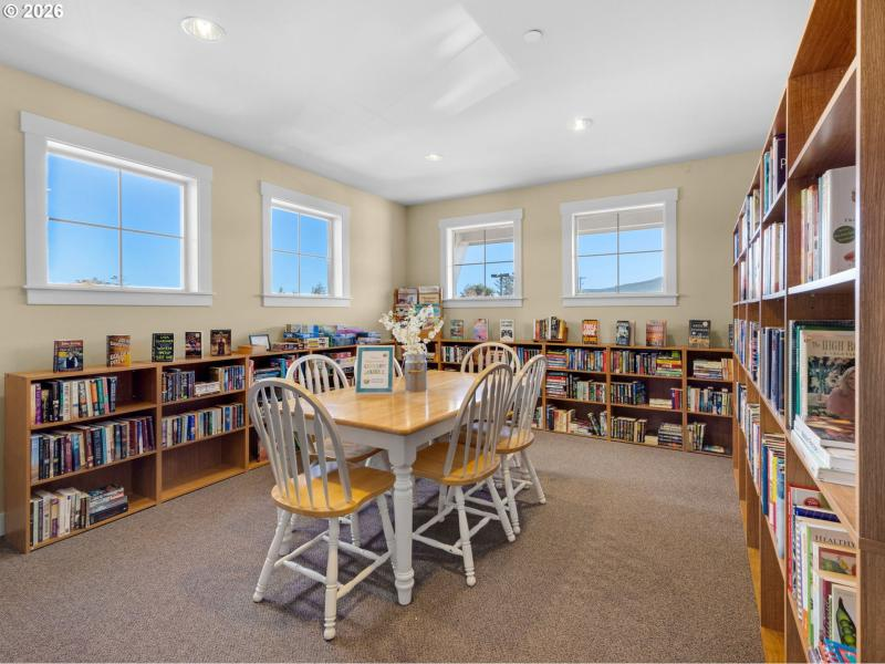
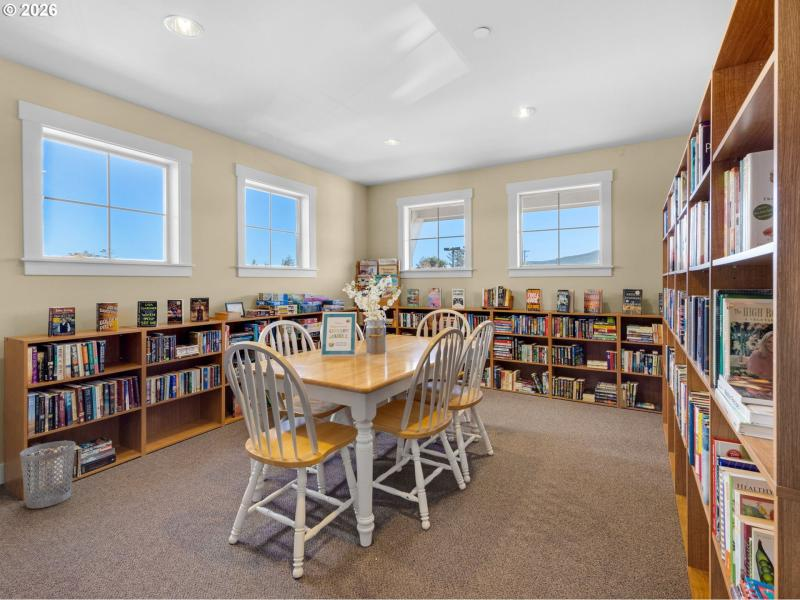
+ wastebasket [19,440,76,510]
